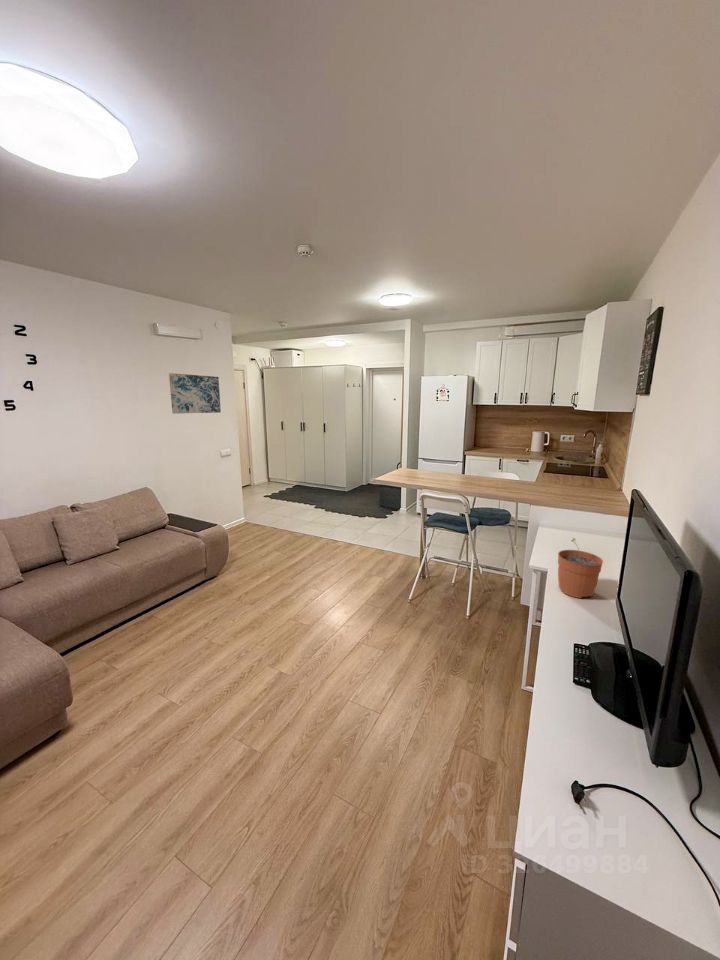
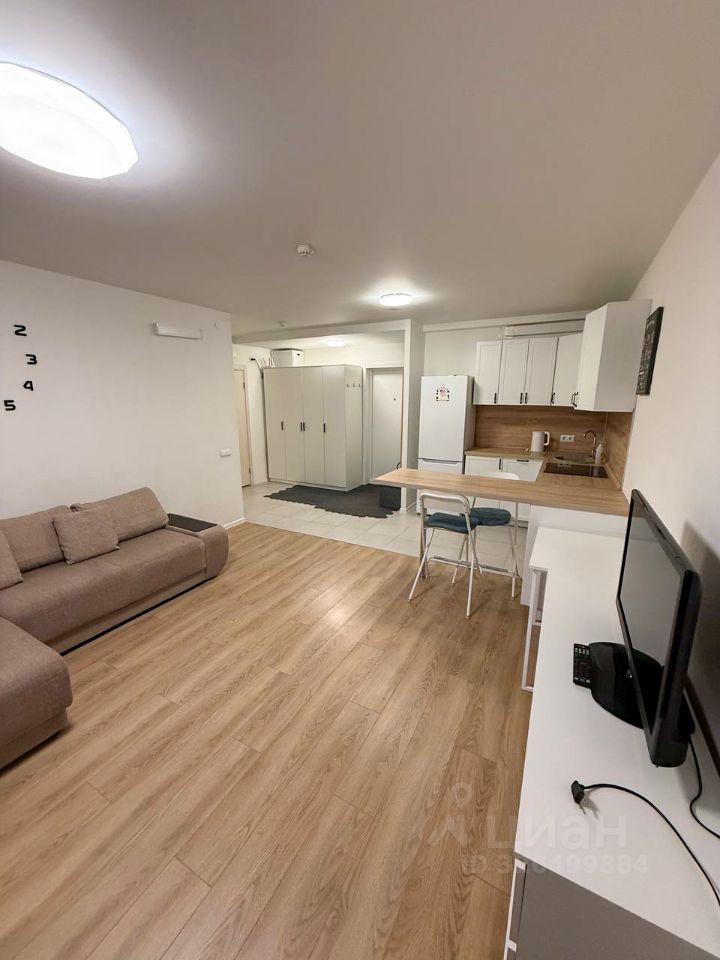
- wall art [168,372,222,415]
- plant pot [557,537,604,599]
